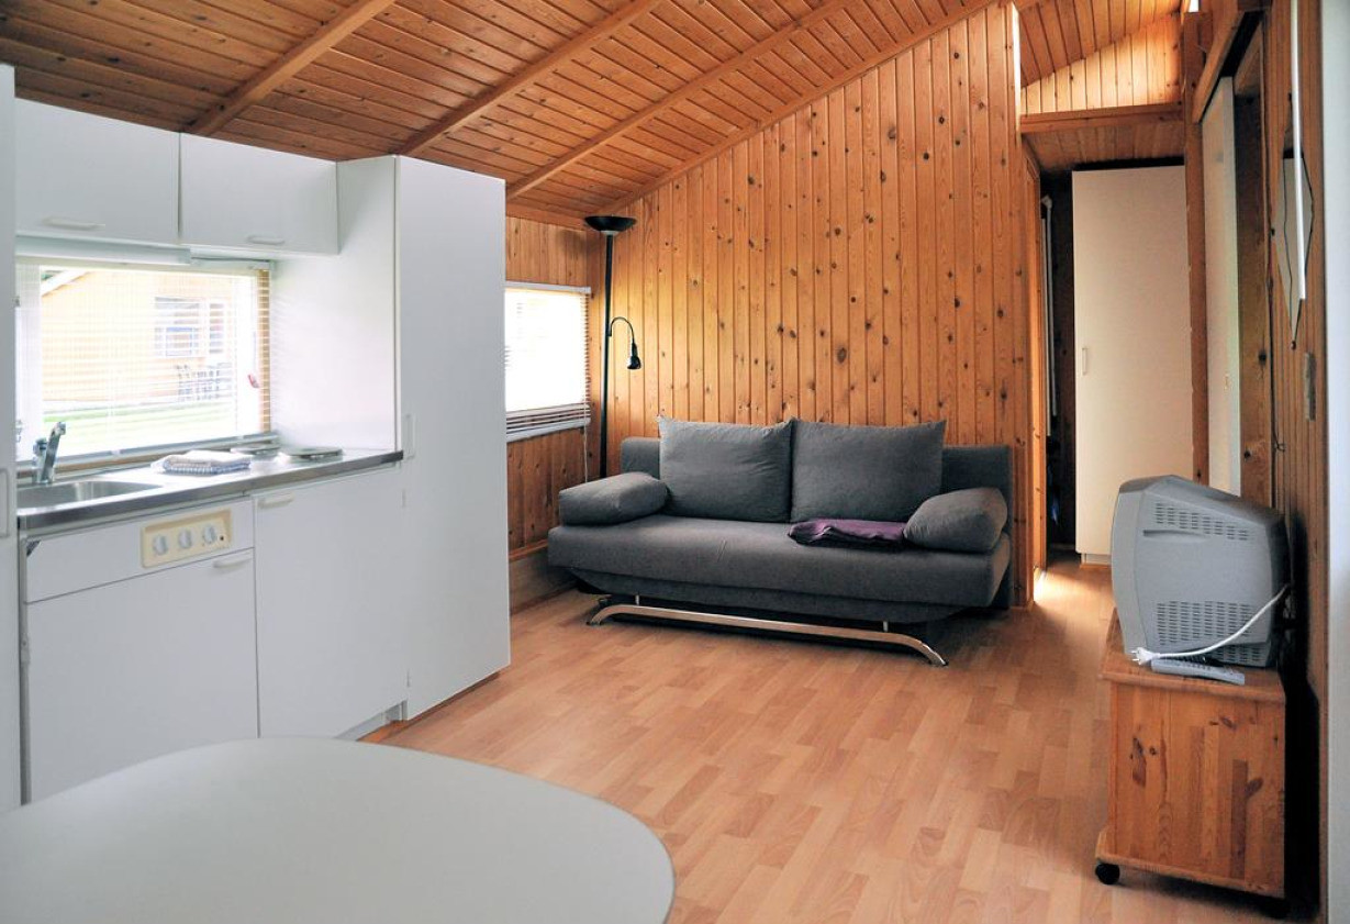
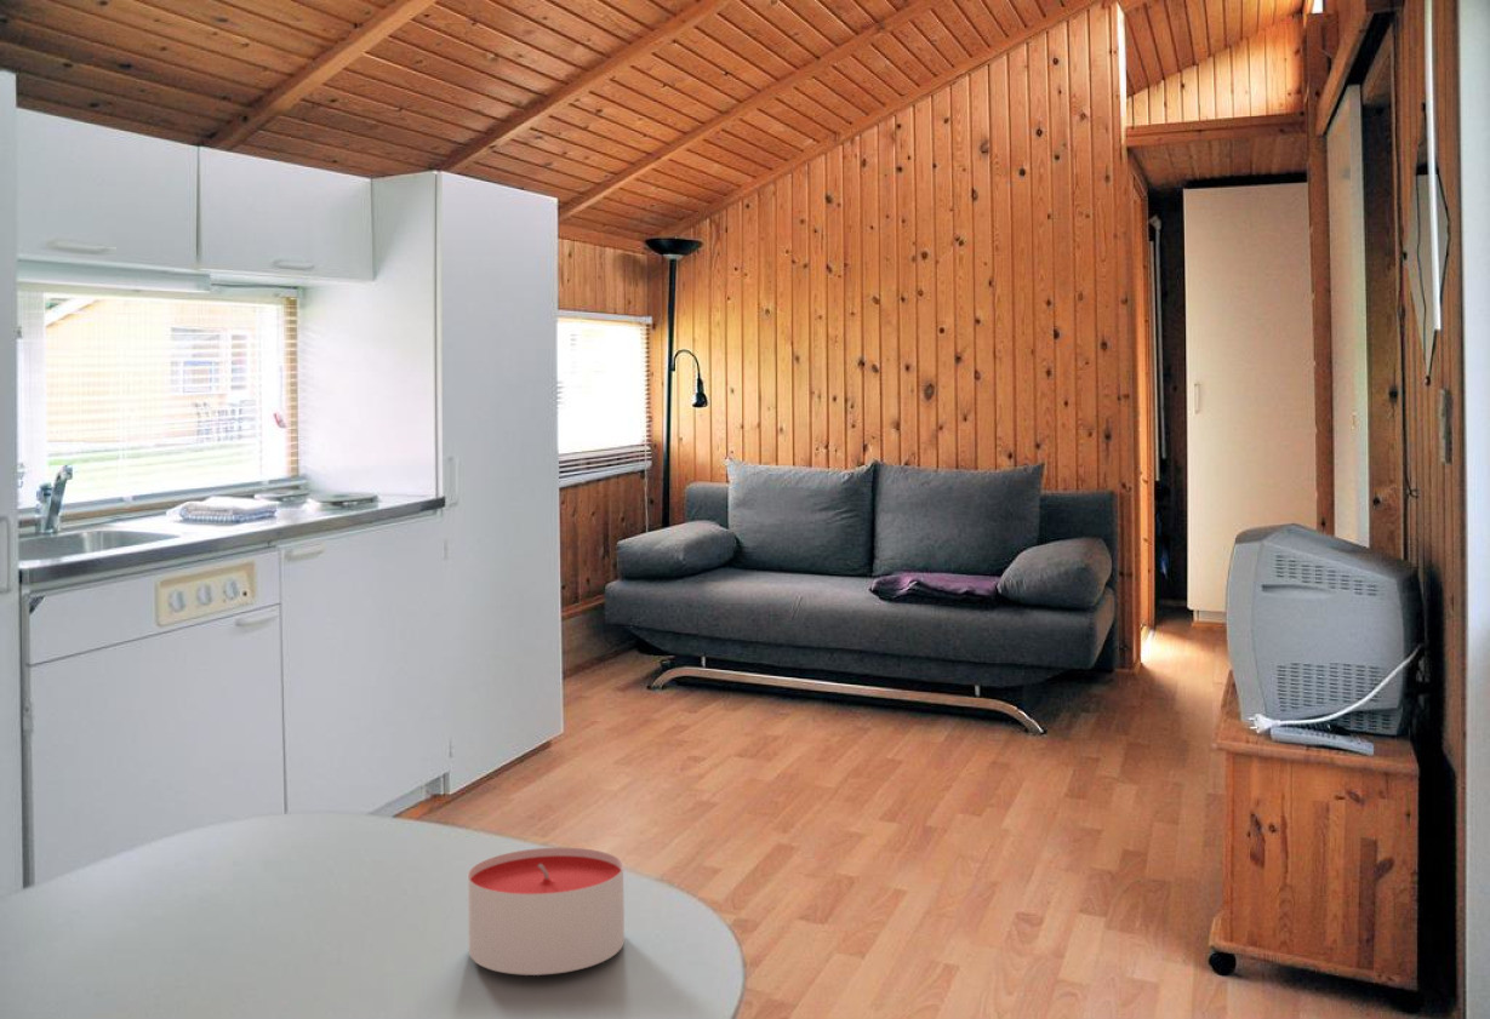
+ candle [467,847,626,977]
